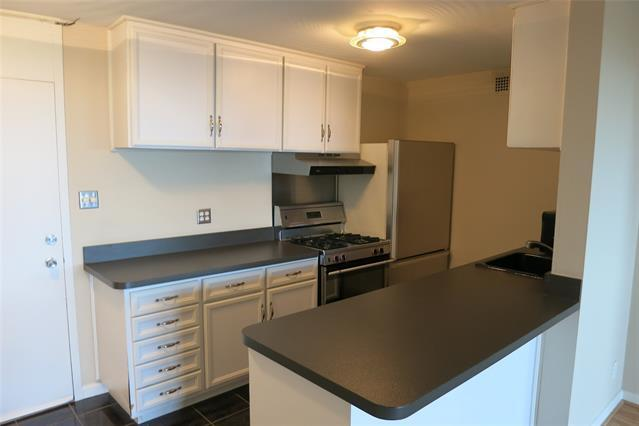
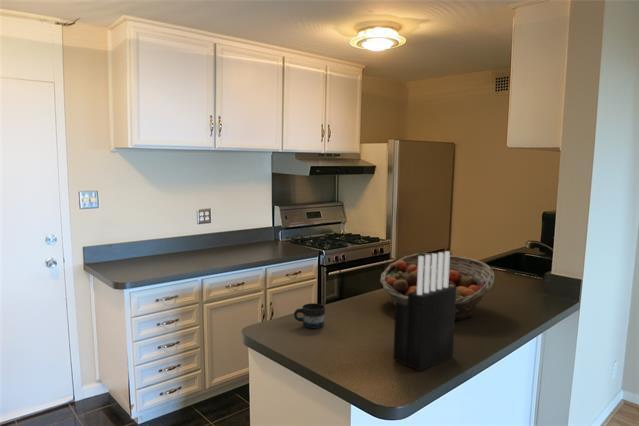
+ knife block [392,250,456,372]
+ mug [293,302,326,329]
+ fruit basket [379,252,496,322]
